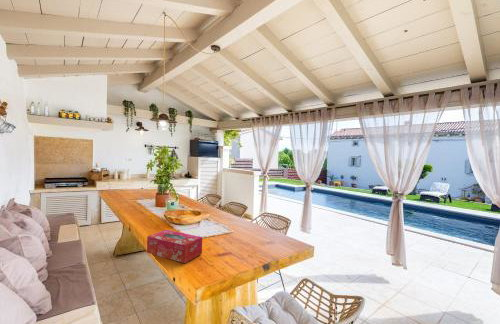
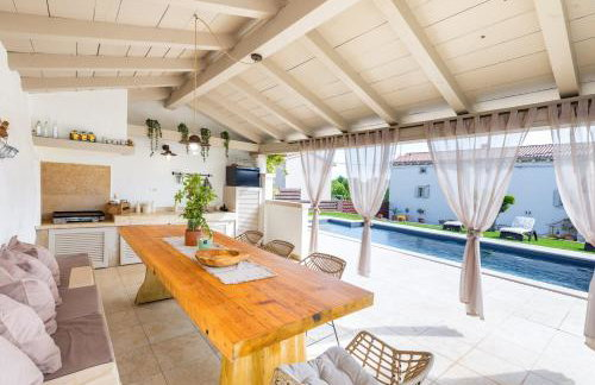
- tissue box [146,229,203,264]
